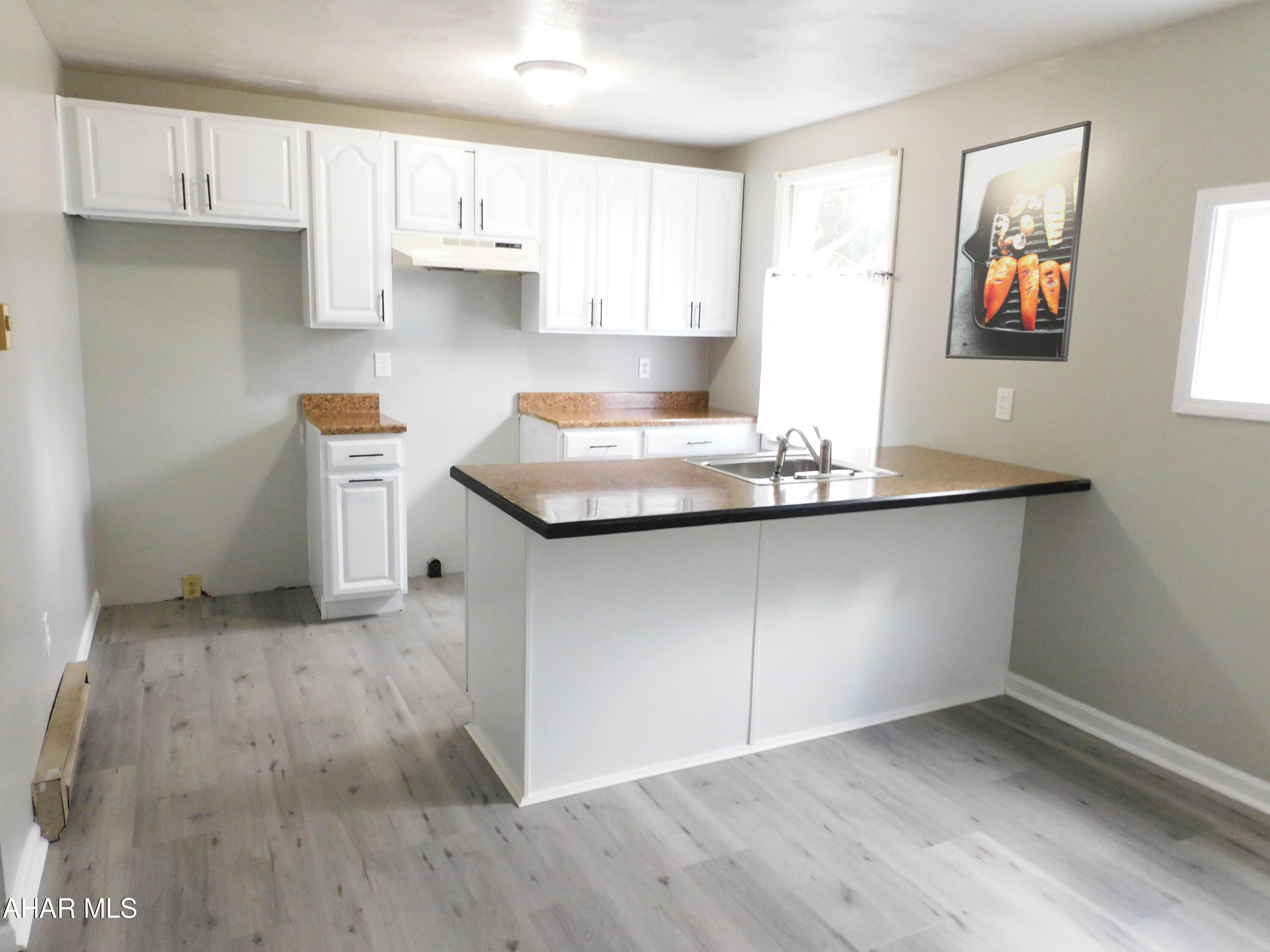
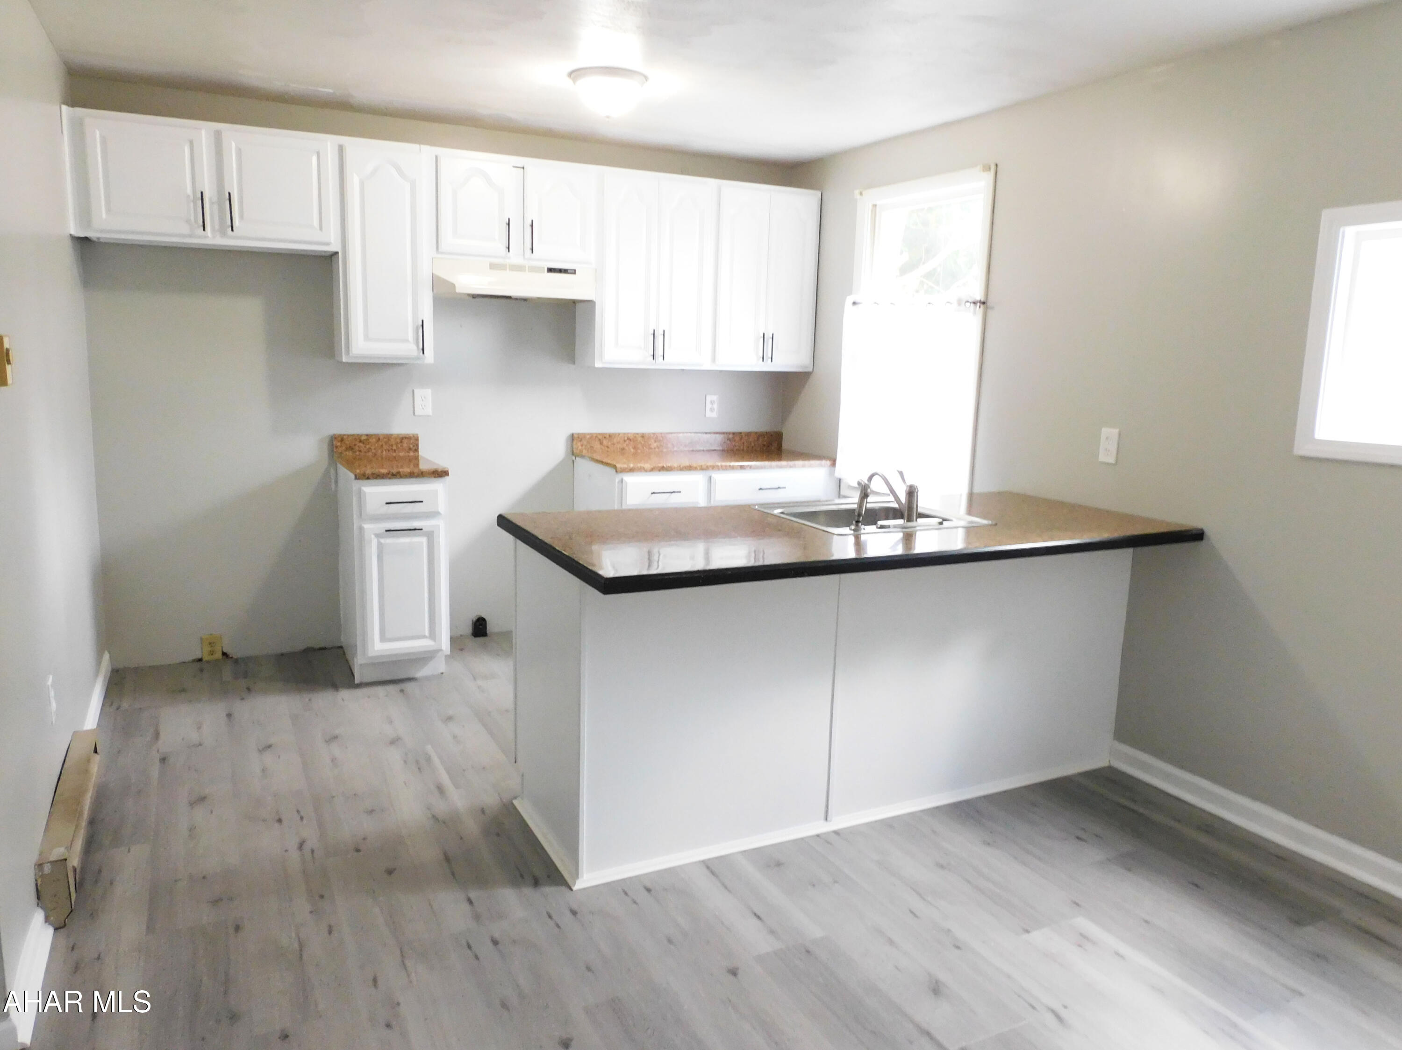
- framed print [945,120,1092,363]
